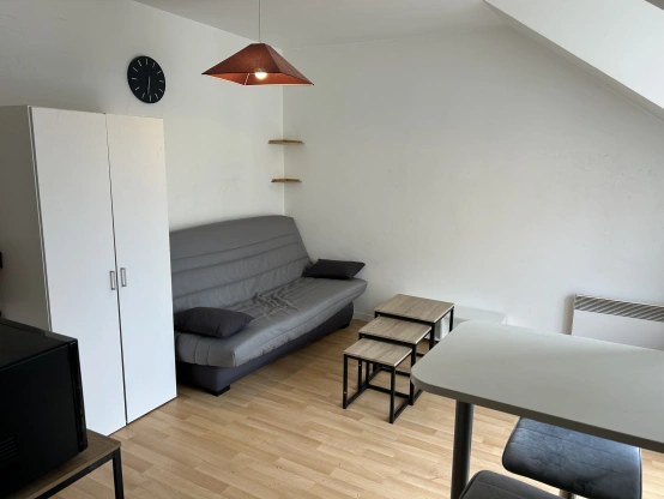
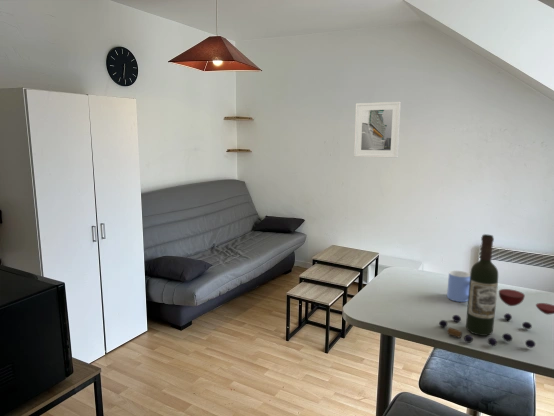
+ wine bottle [438,233,554,349]
+ mug [446,270,470,303]
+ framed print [353,101,402,159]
